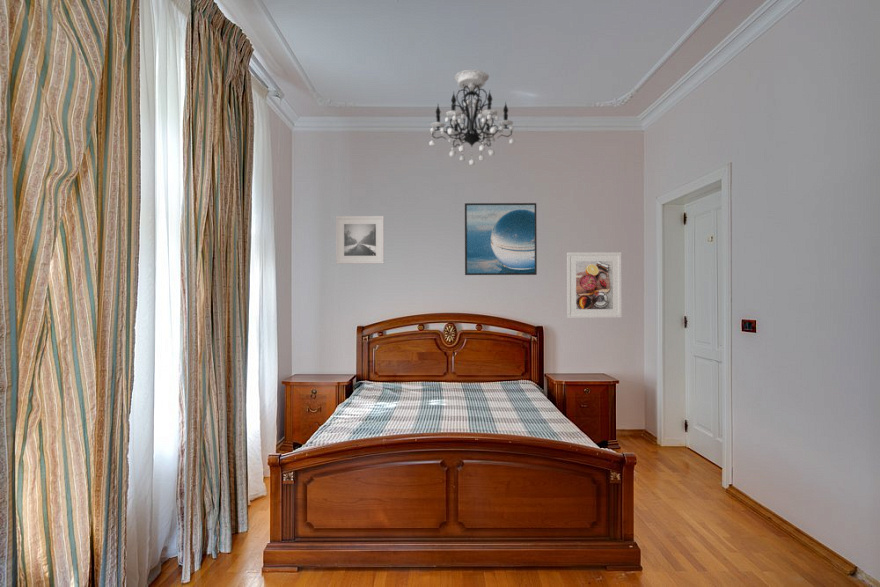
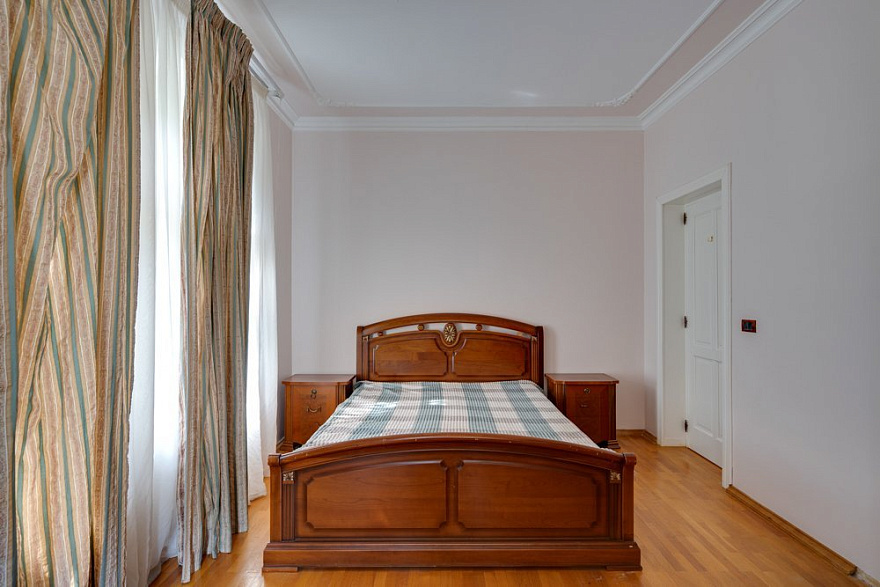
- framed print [464,202,538,276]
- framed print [335,215,385,265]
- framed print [566,251,623,319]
- chandelier [428,69,516,166]
